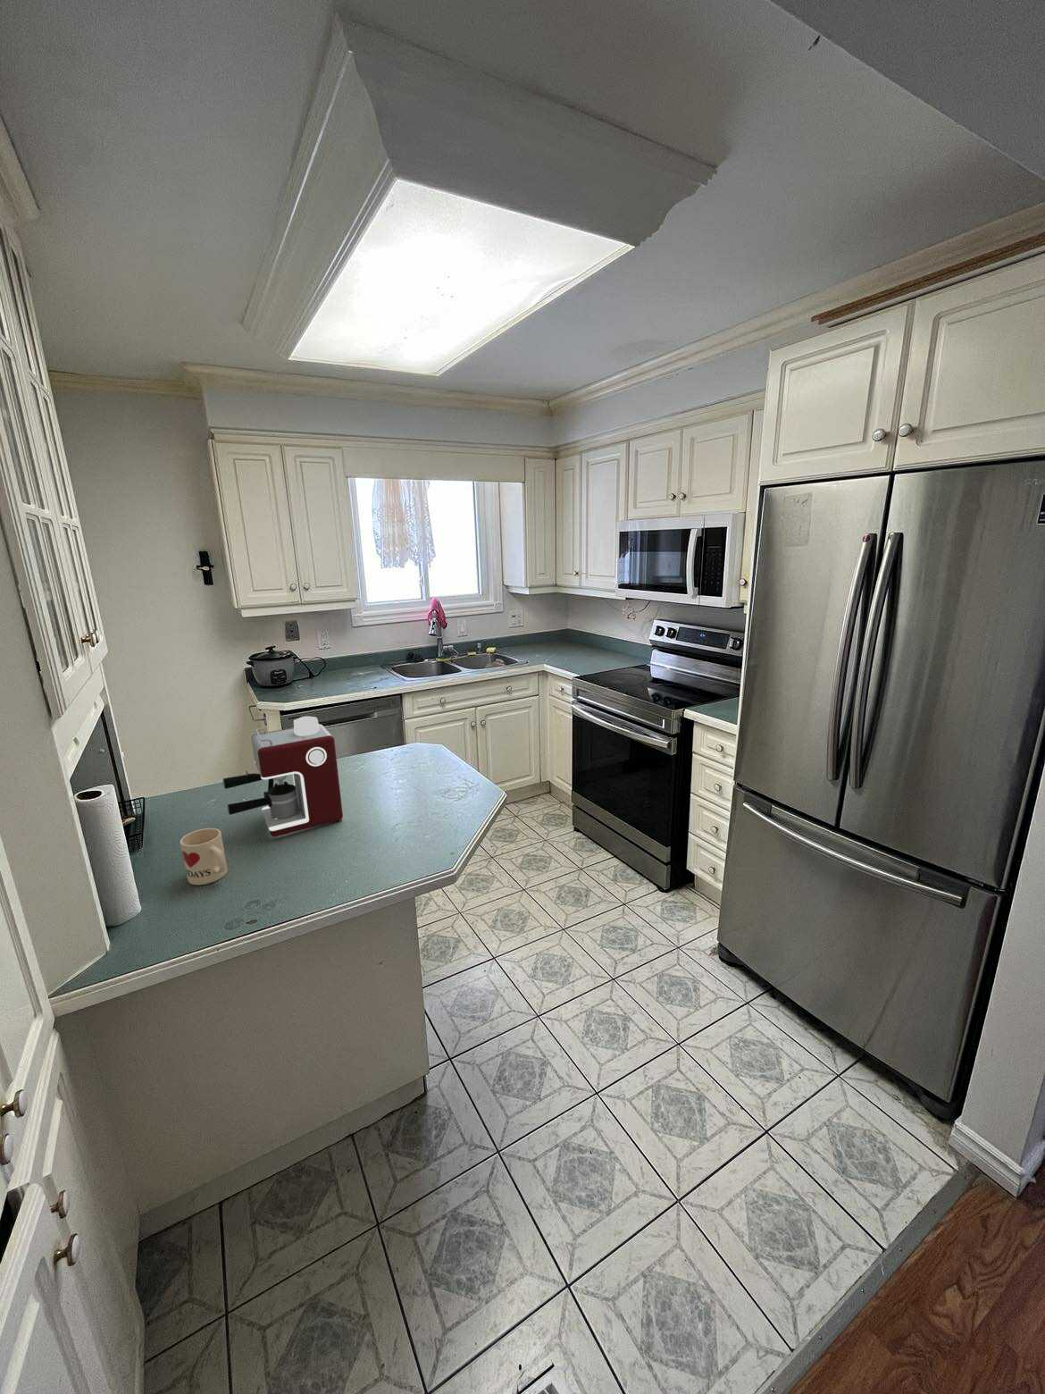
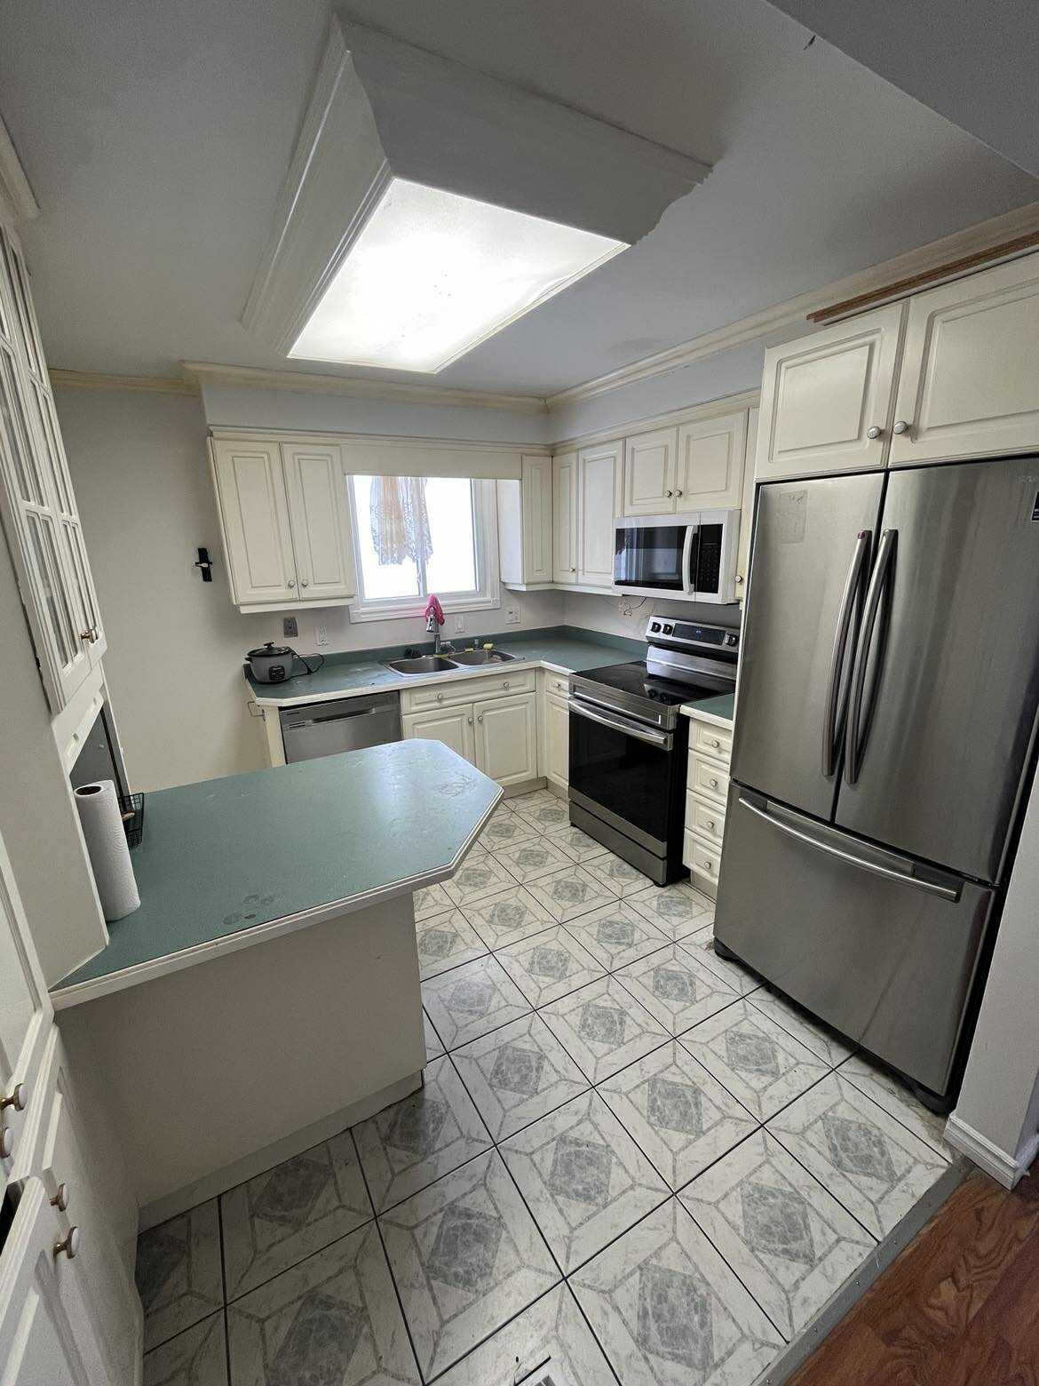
- coffee maker [222,716,344,837]
- mug [180,828,228,886]
